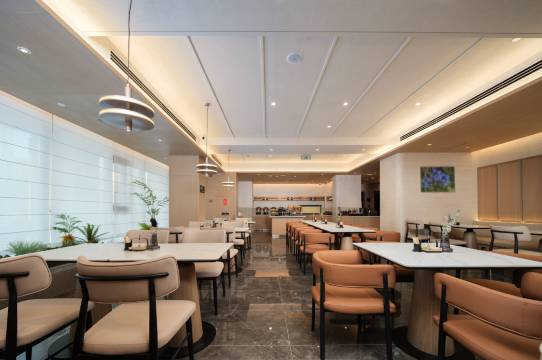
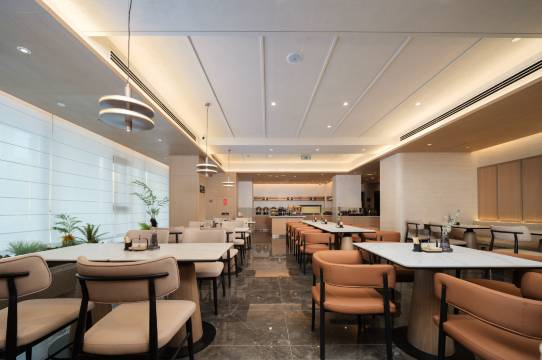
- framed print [419,165,456,193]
